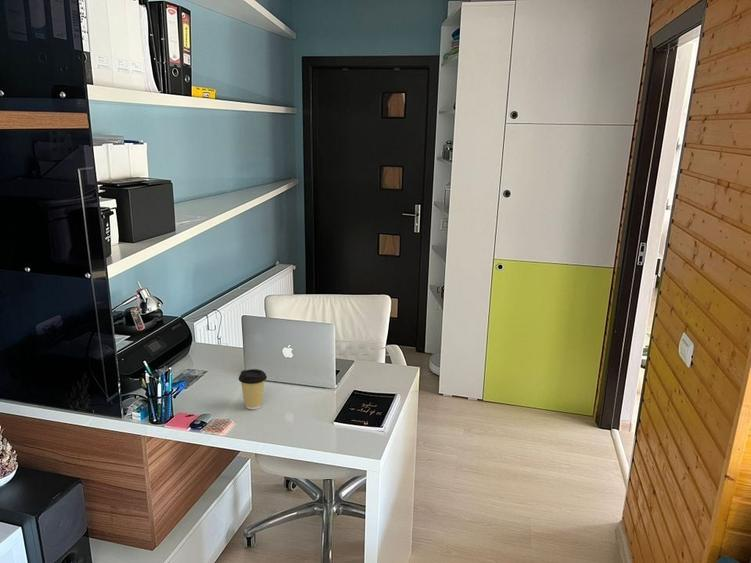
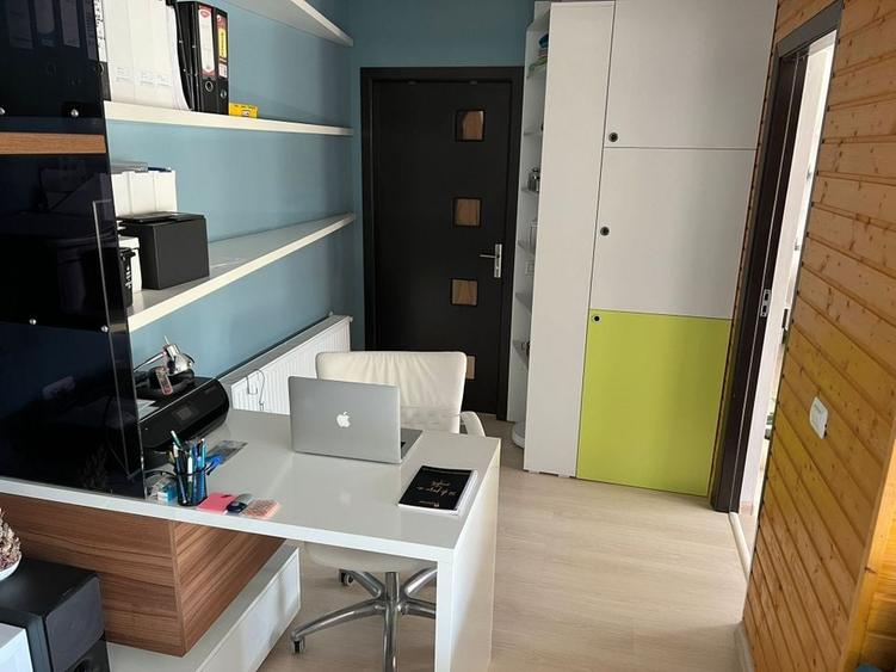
- coffee cup [238,368,268,410]
